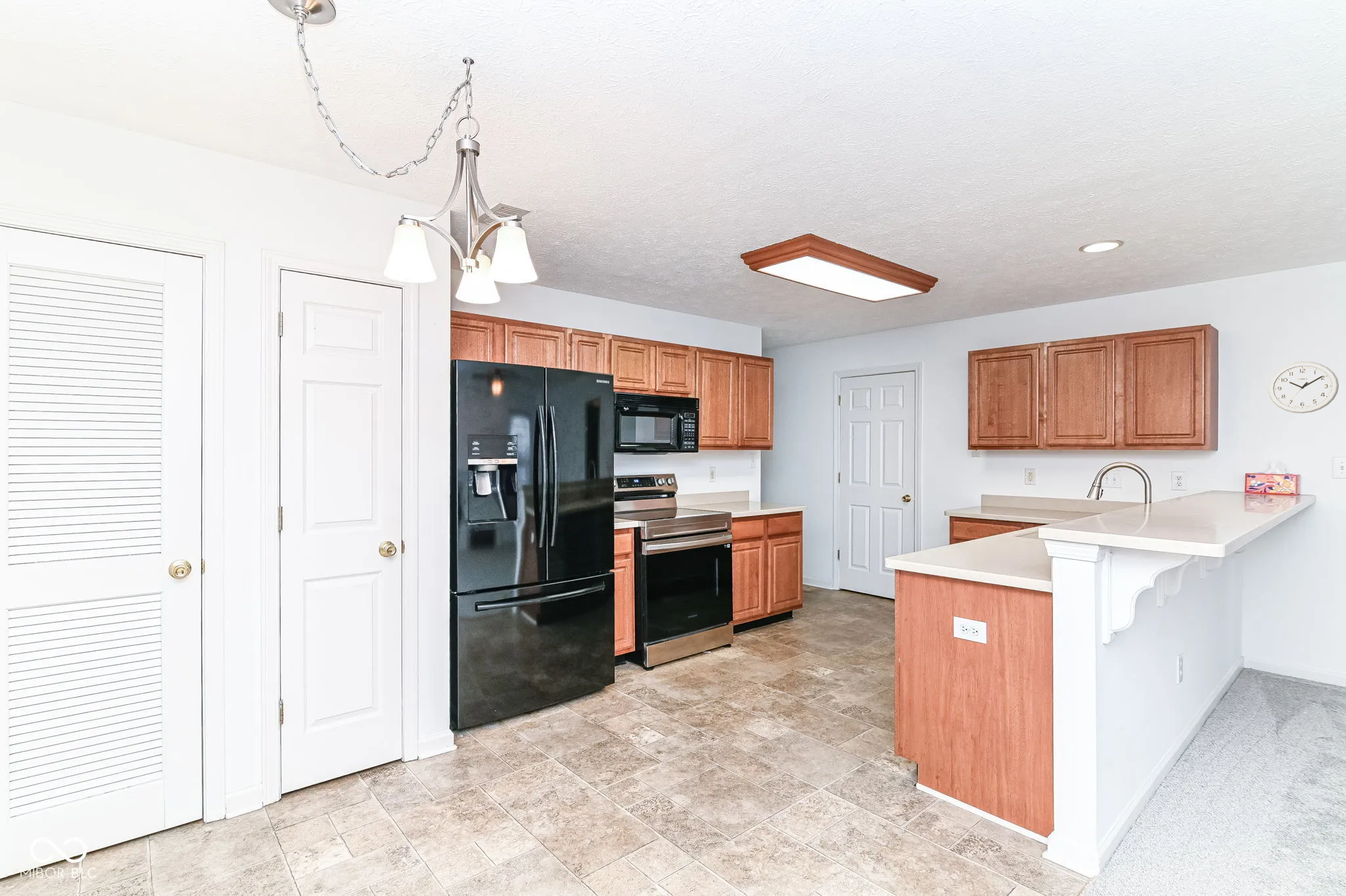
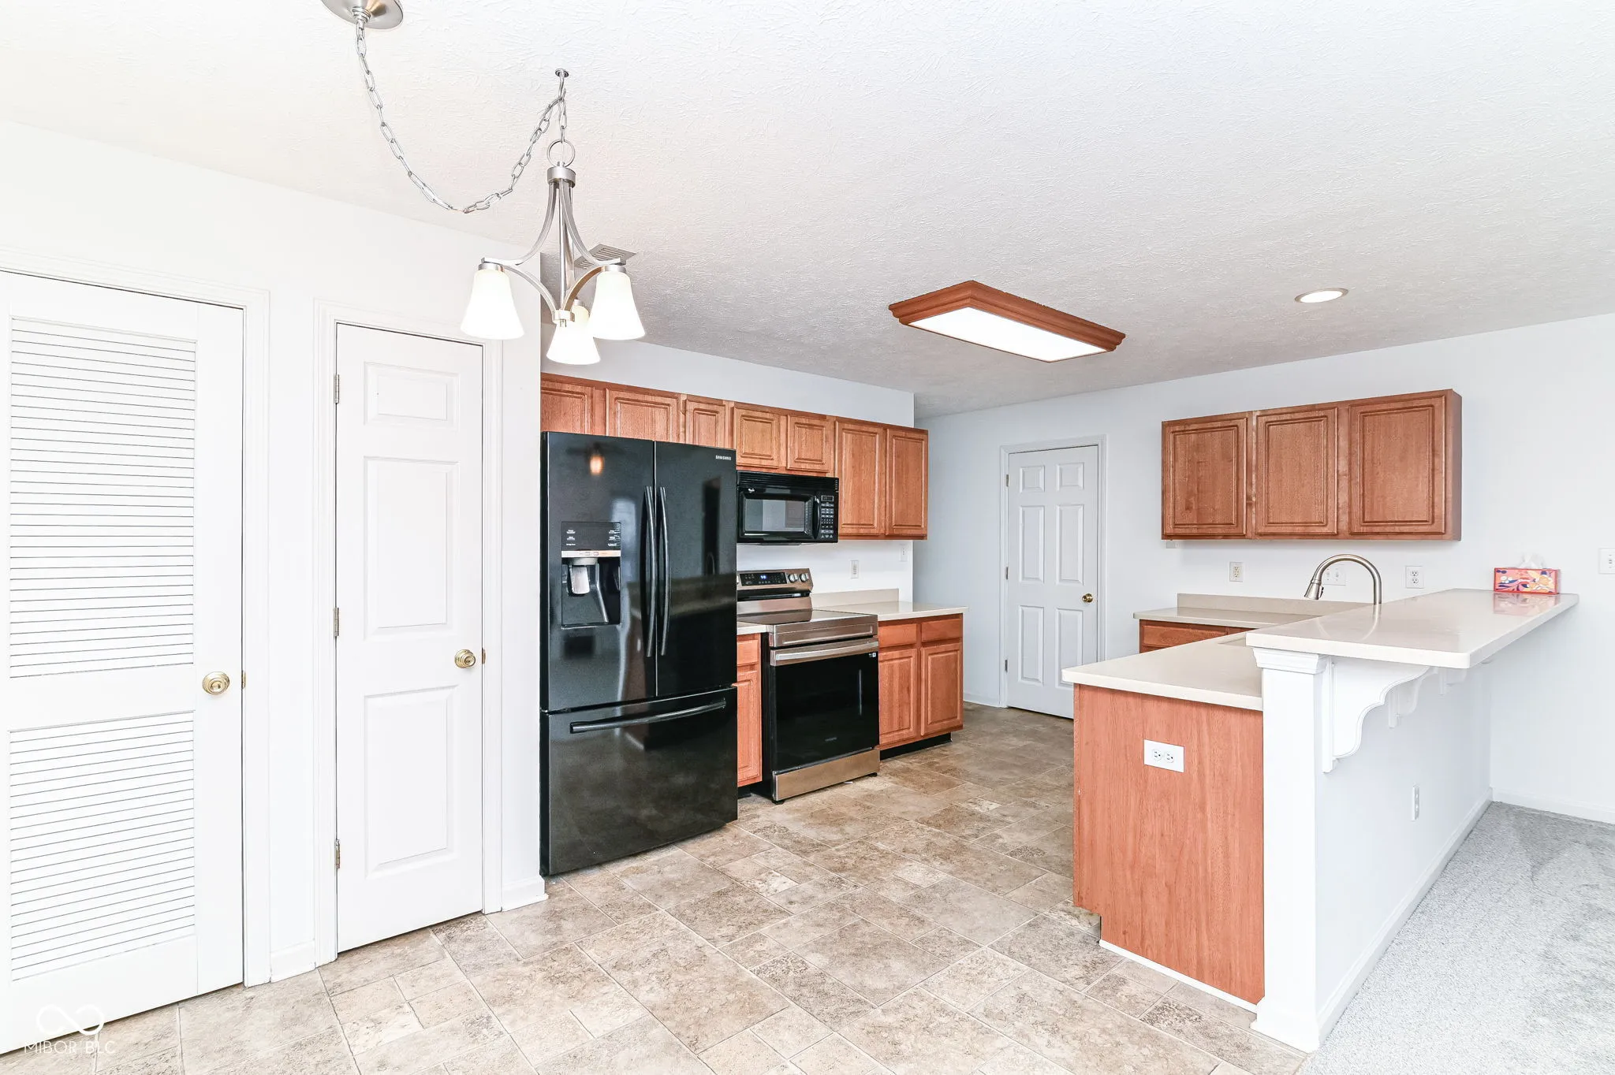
- wall clock [1267,361,1339,414]
